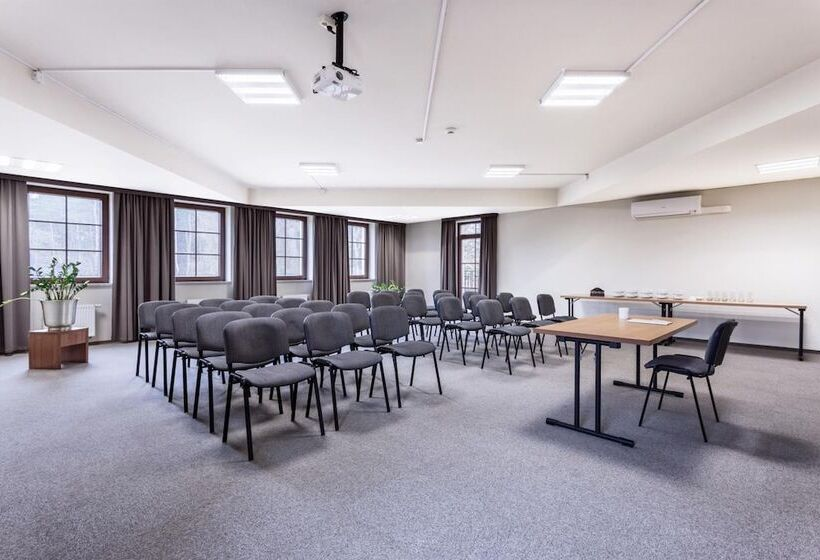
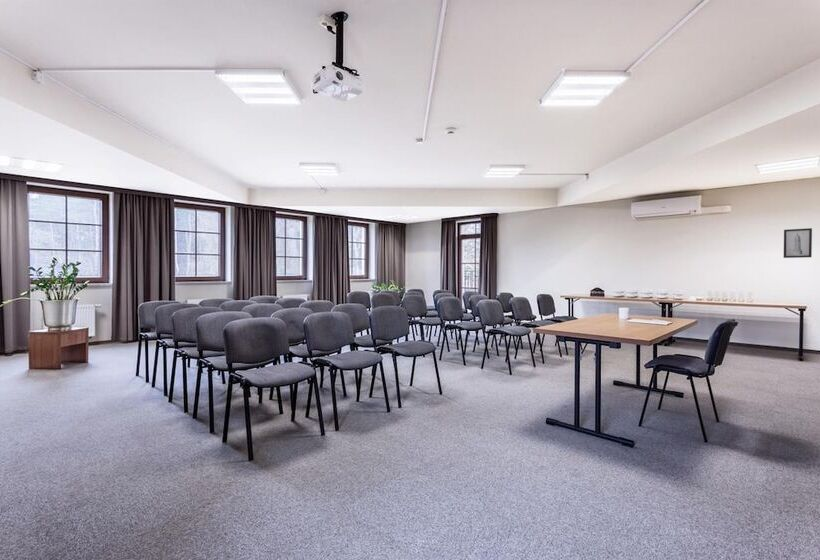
+ wall art [783,227,813,259]
